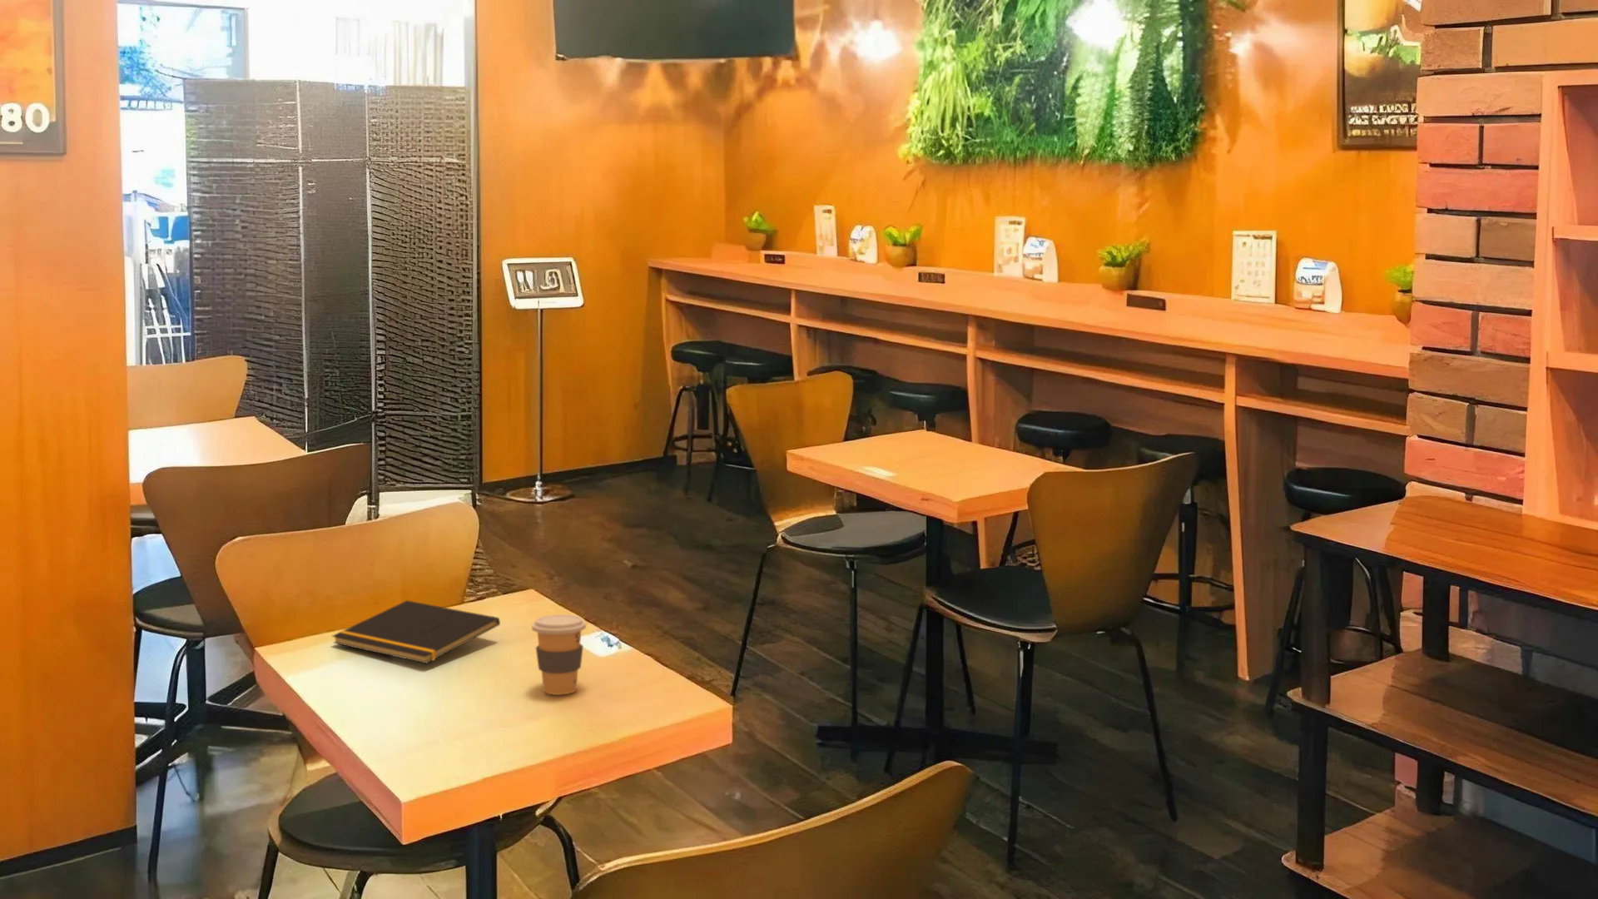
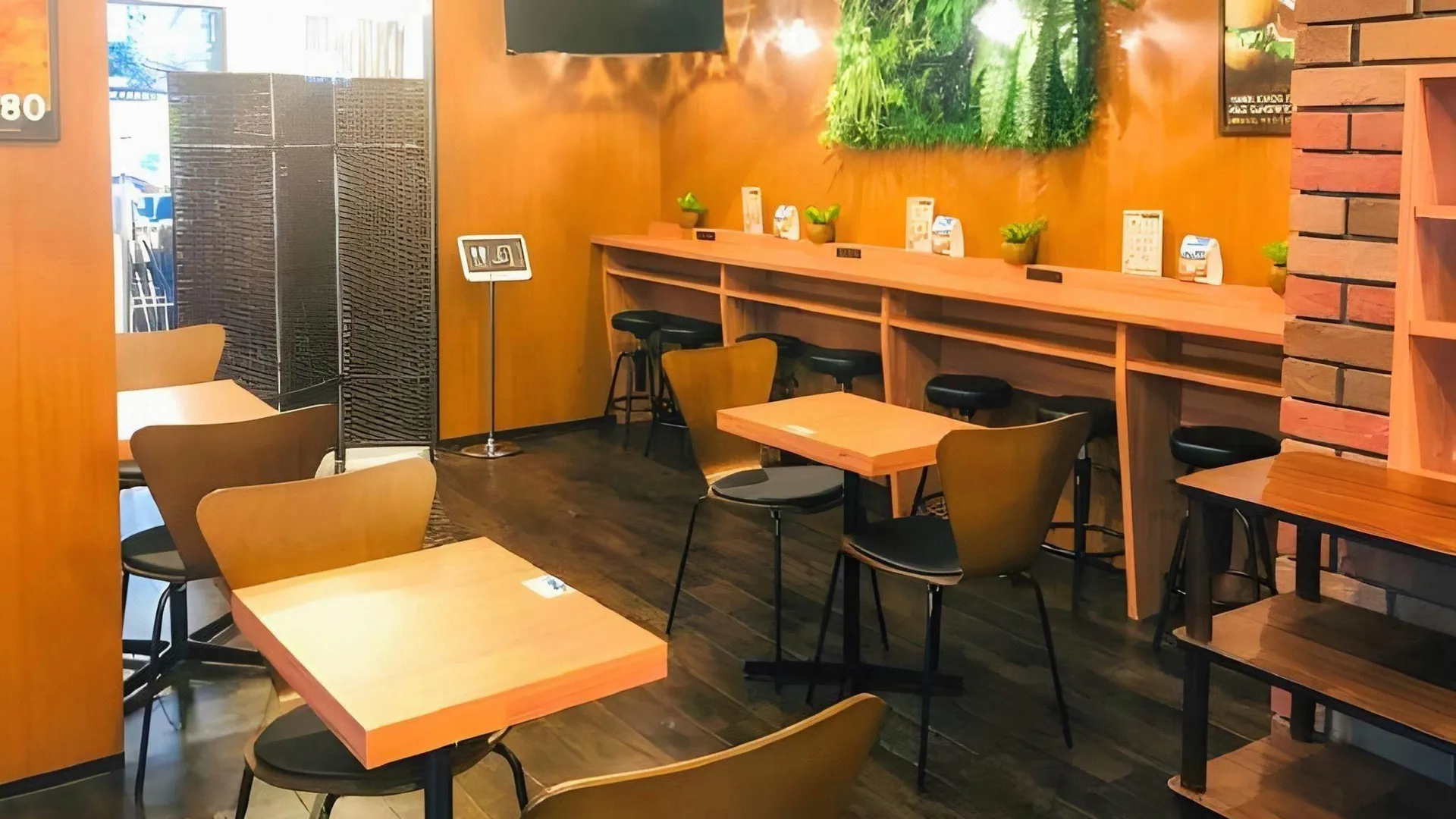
- coffee cup [531,614,587,696]
- notepad [331,599,502,664]
